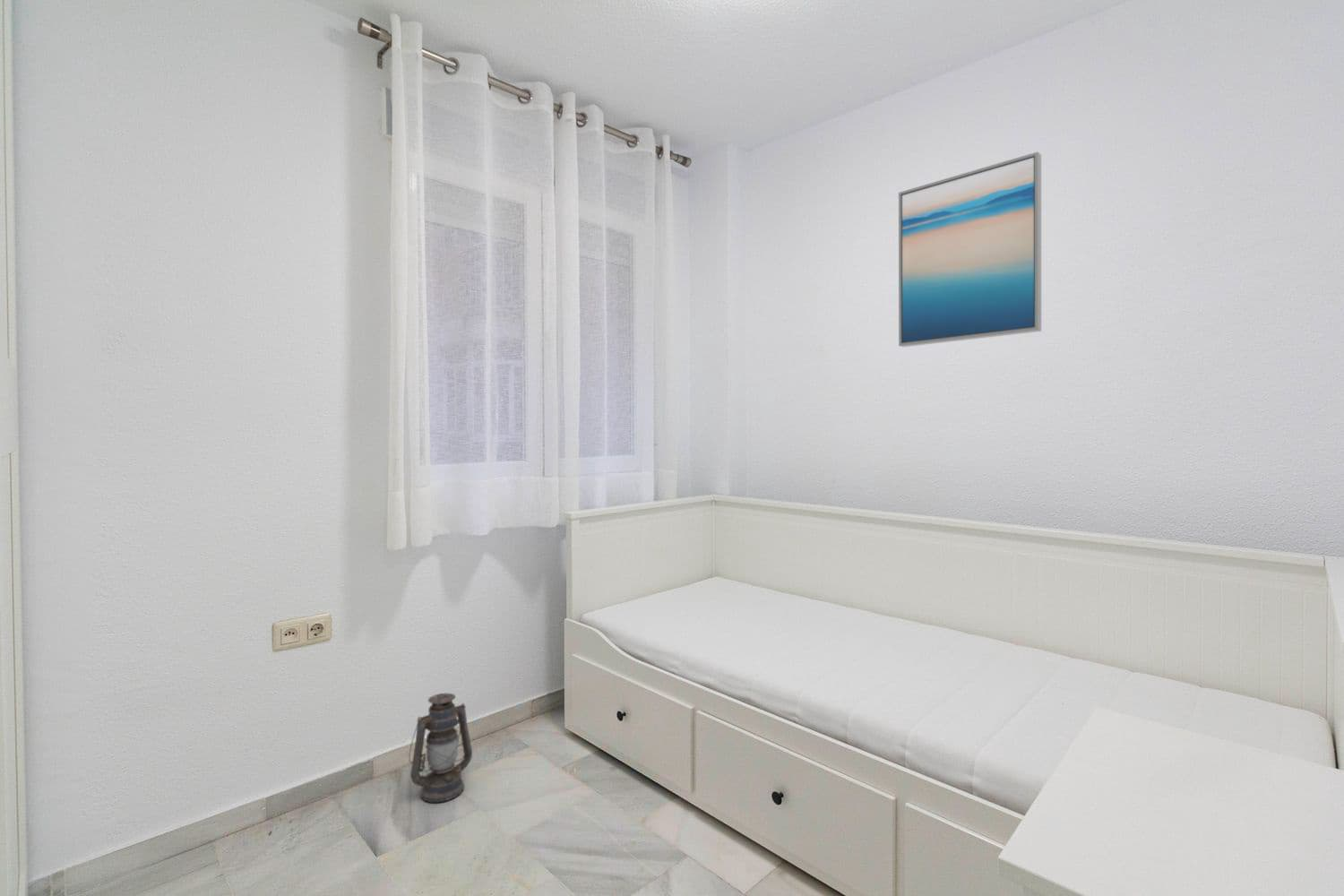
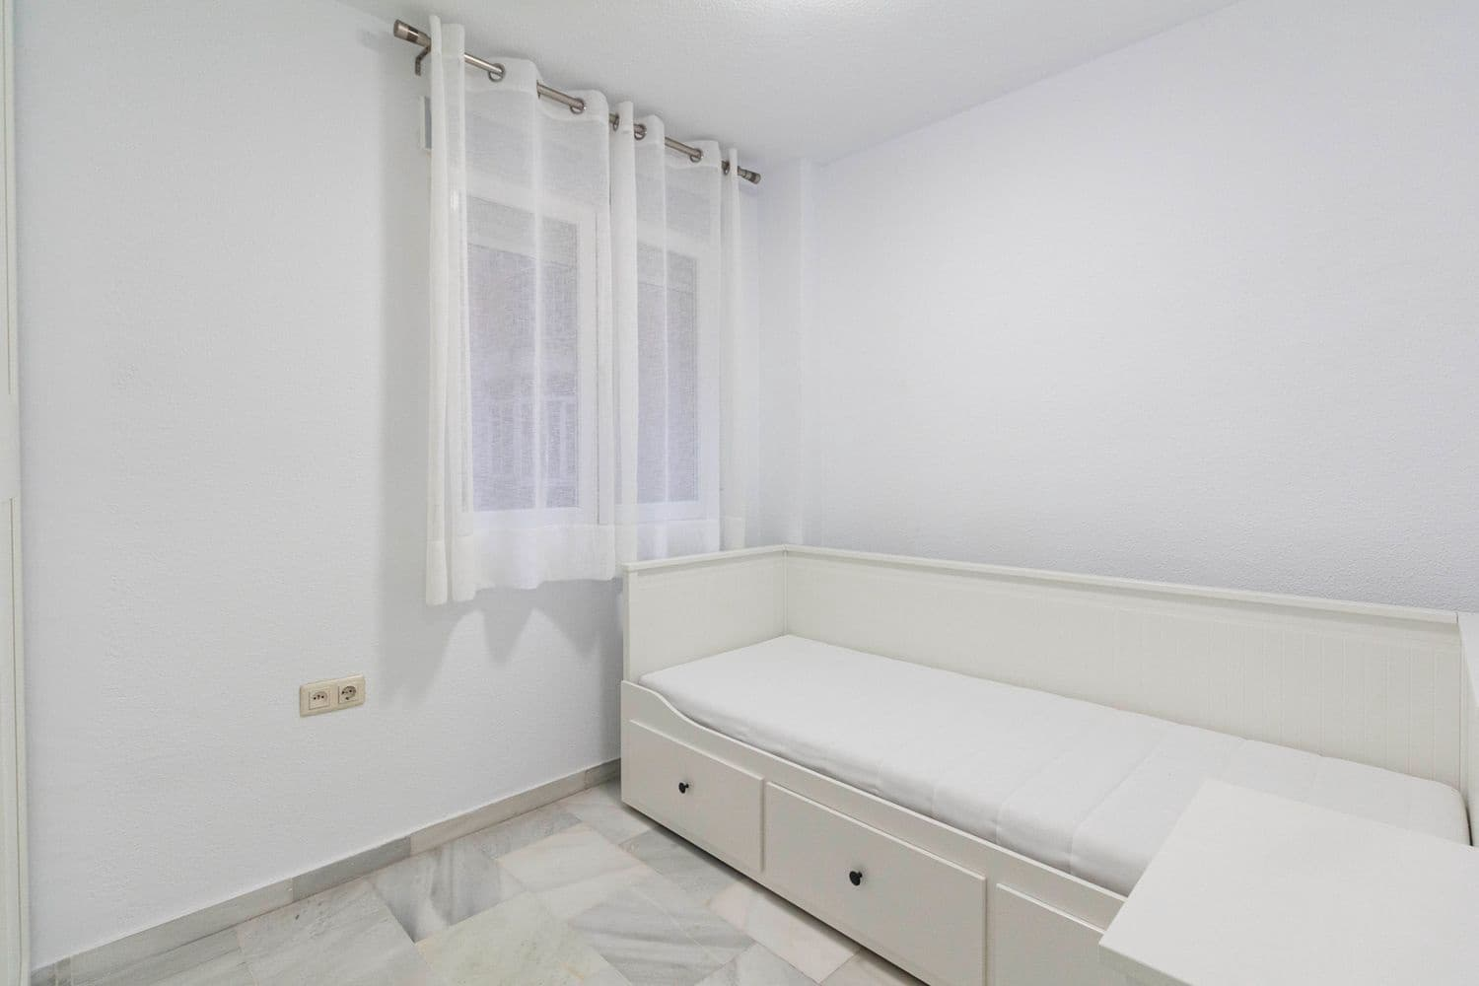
- lantern [408,692,473,803]
- wall art [898,151,1042,348]
